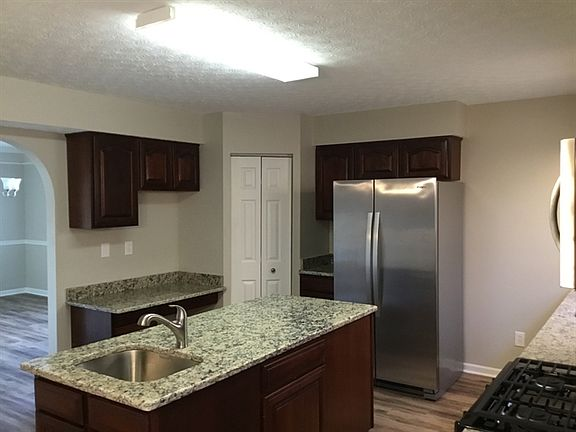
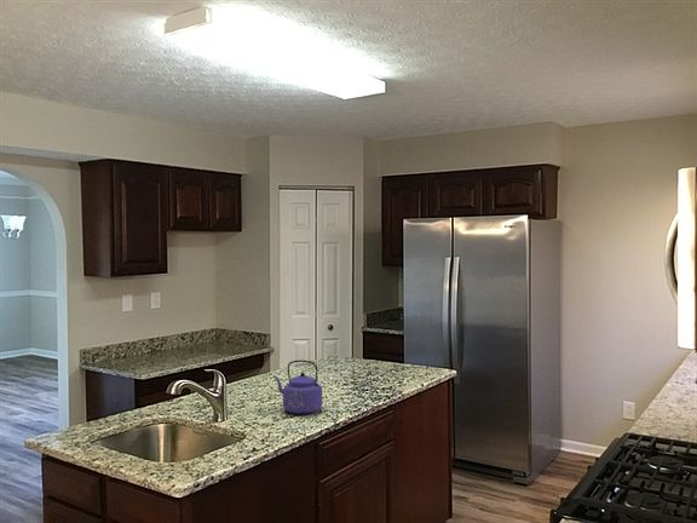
+ kettle [272,358,323,415]
